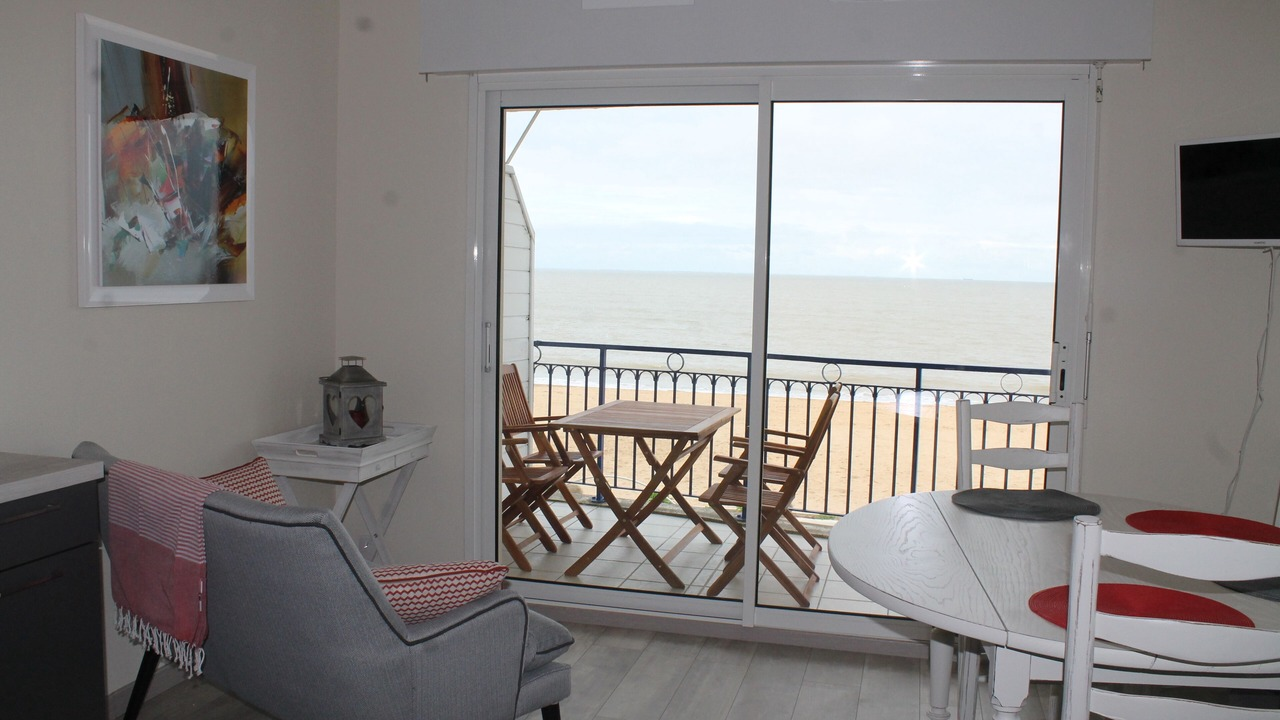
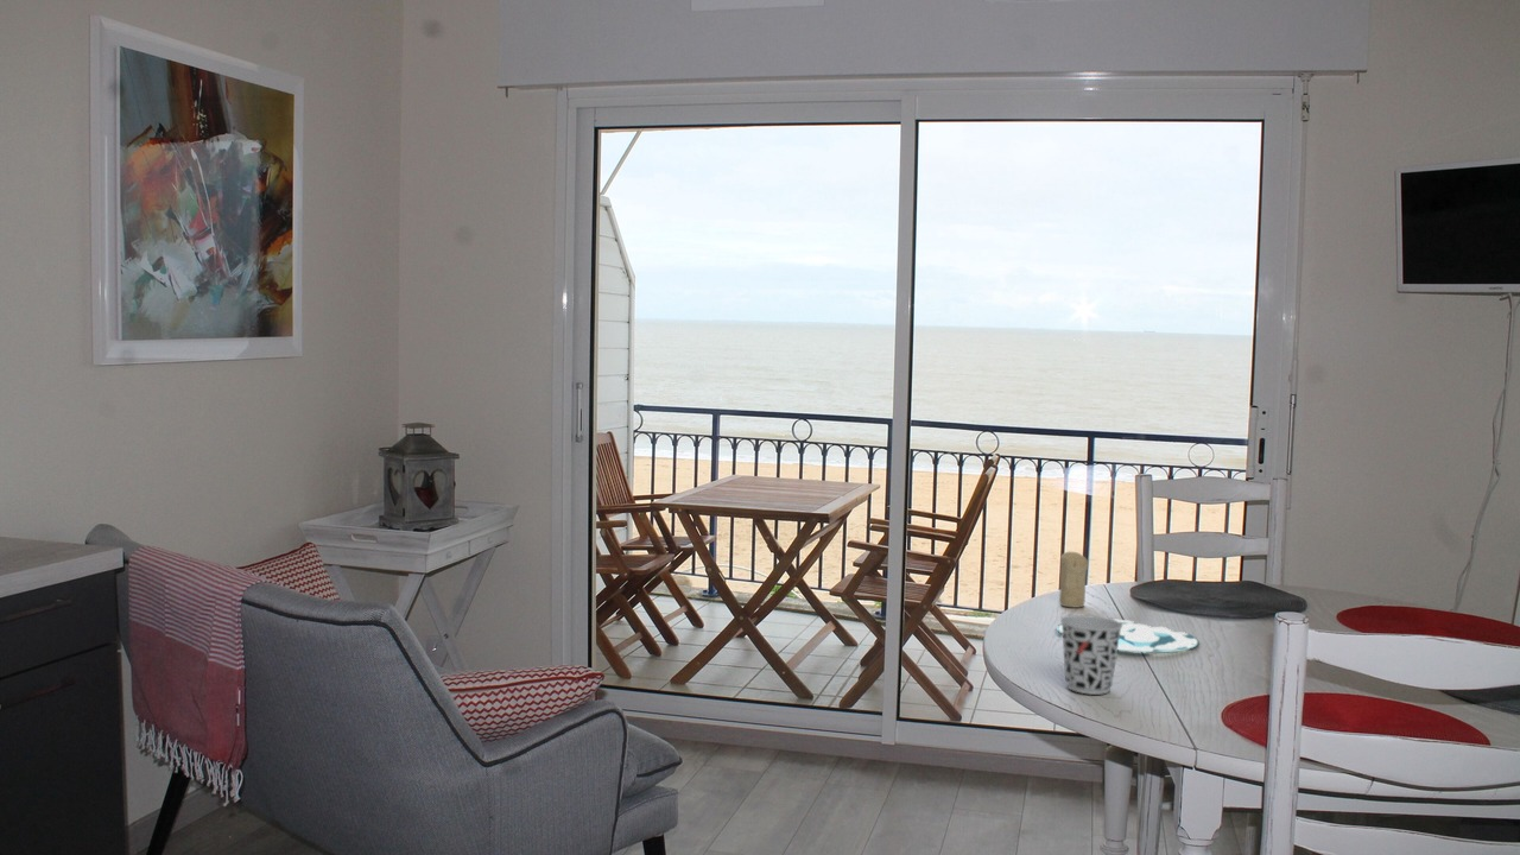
+ candle [1058,551,1089,609]
+ cup [1059,614,1123,696]
+ plate [1056,618,1199,653]
